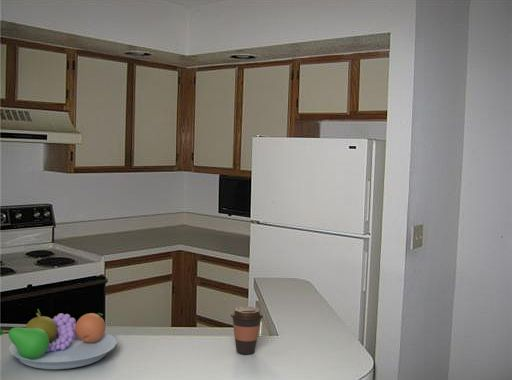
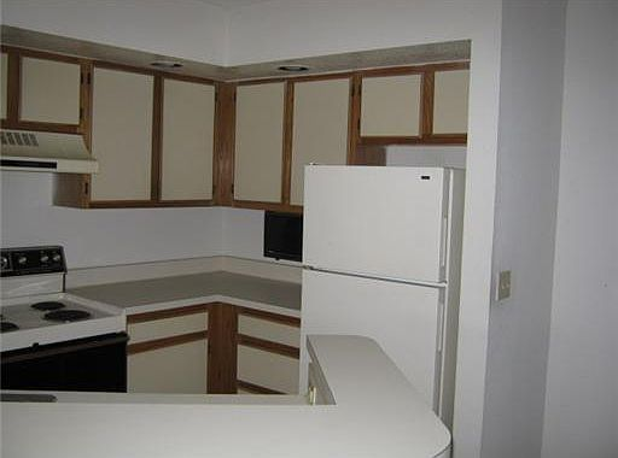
- coffee cup [230,306,264,355]
- fruit bowl [0,308,118,370]
